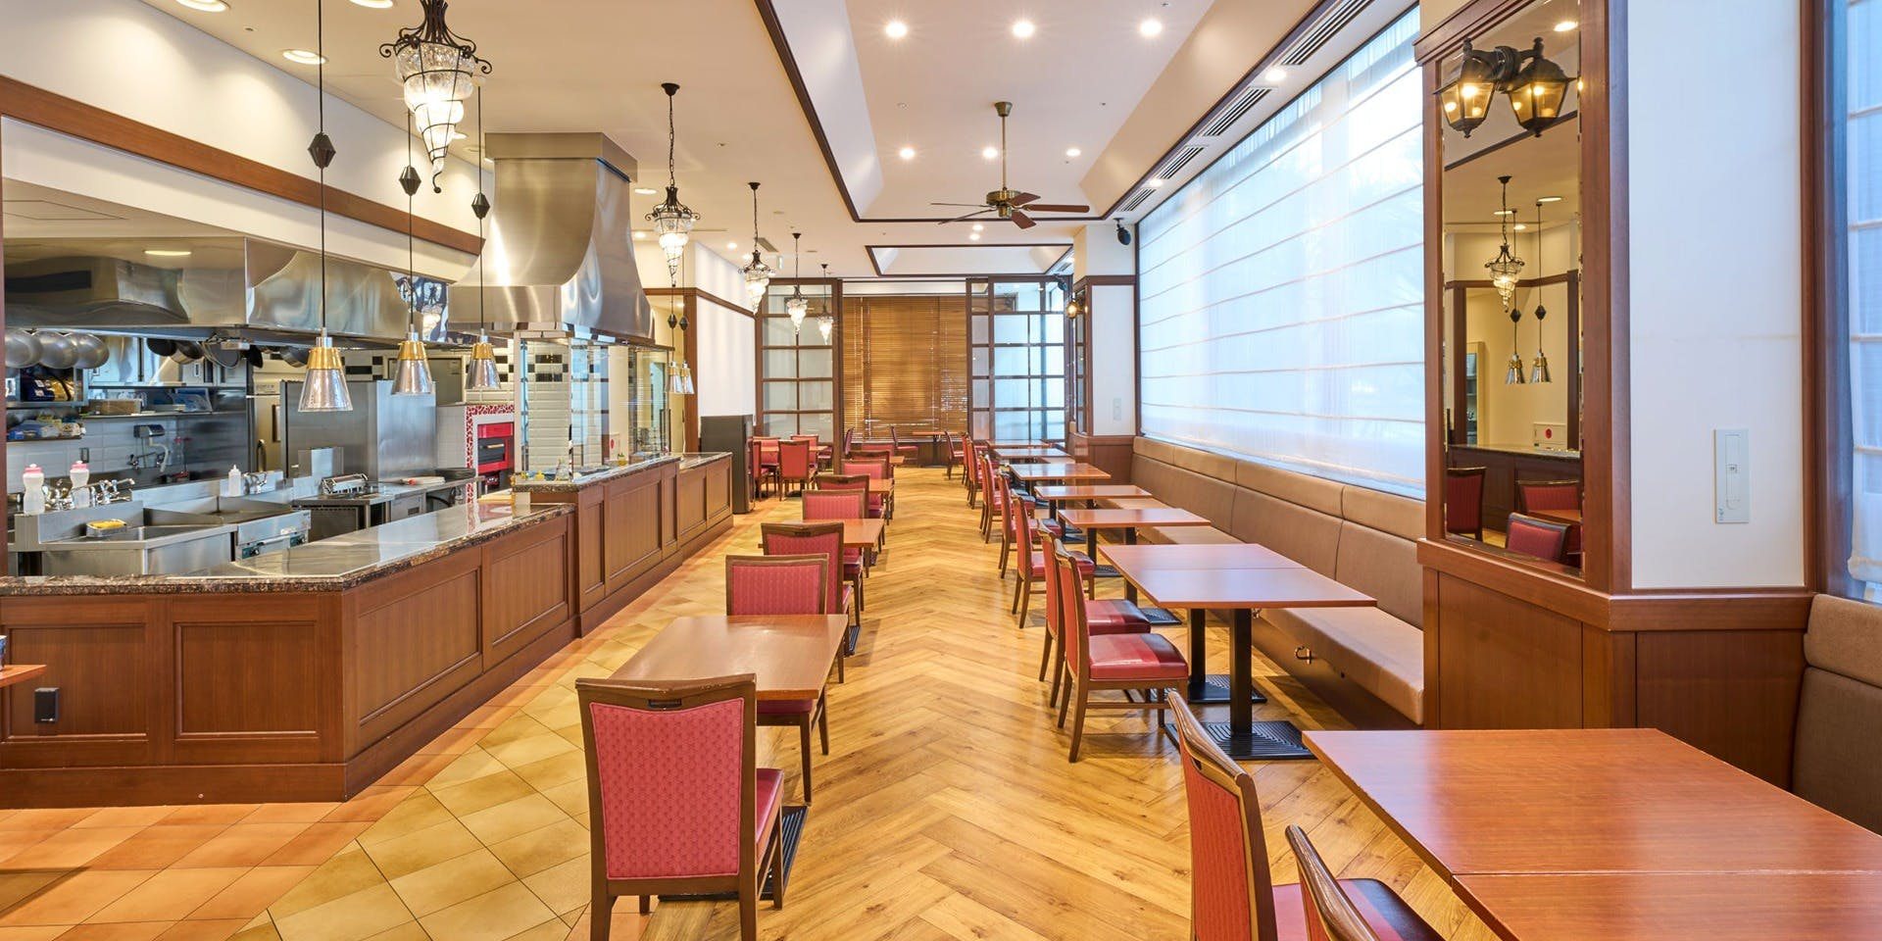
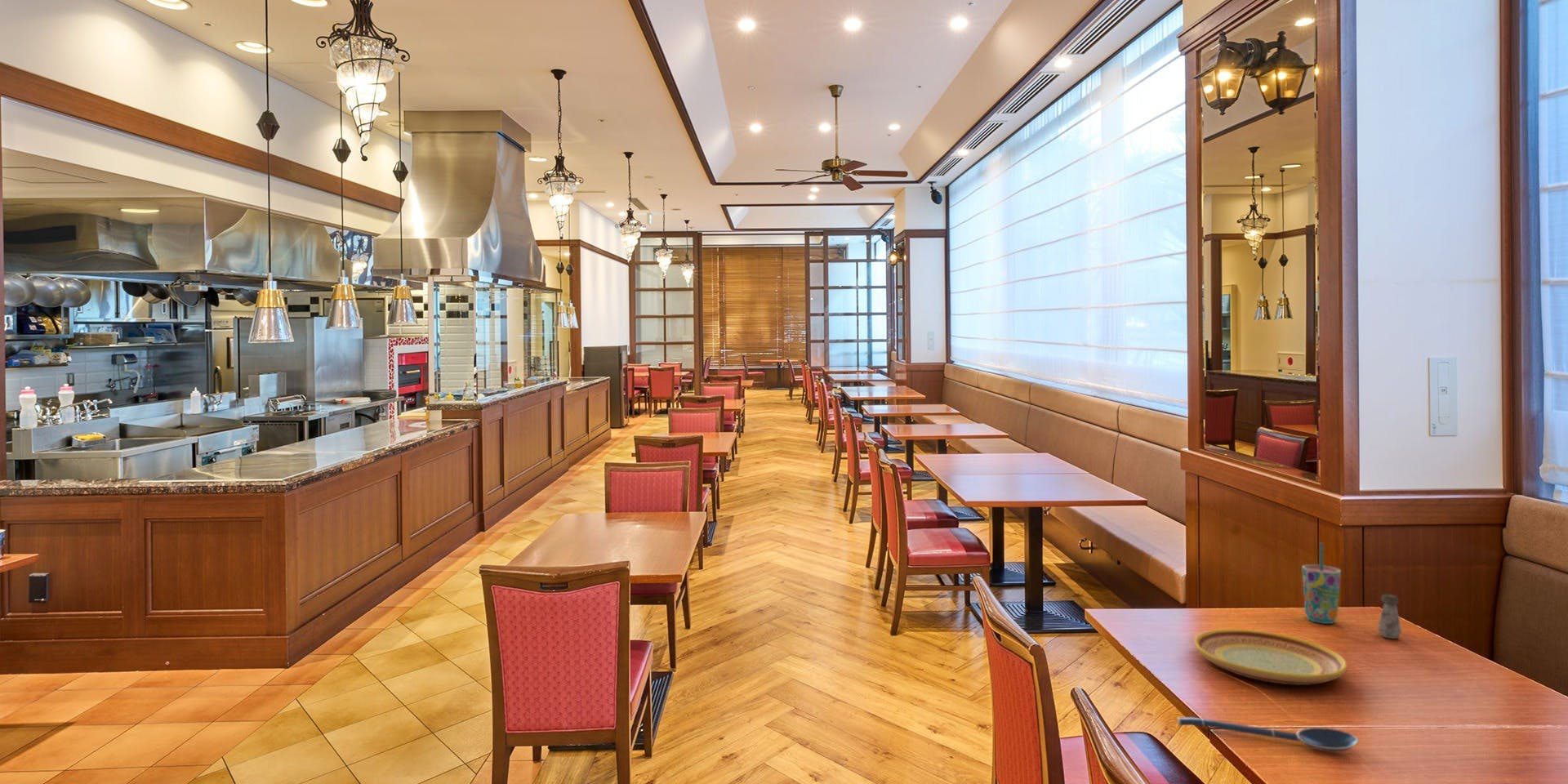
+ cup [1301,541,1342,625]
+ spoon [1177,715,1359,752]
+ salt shaker [1377,594,1402,639]
+ plate [1193,629,1348,686]
